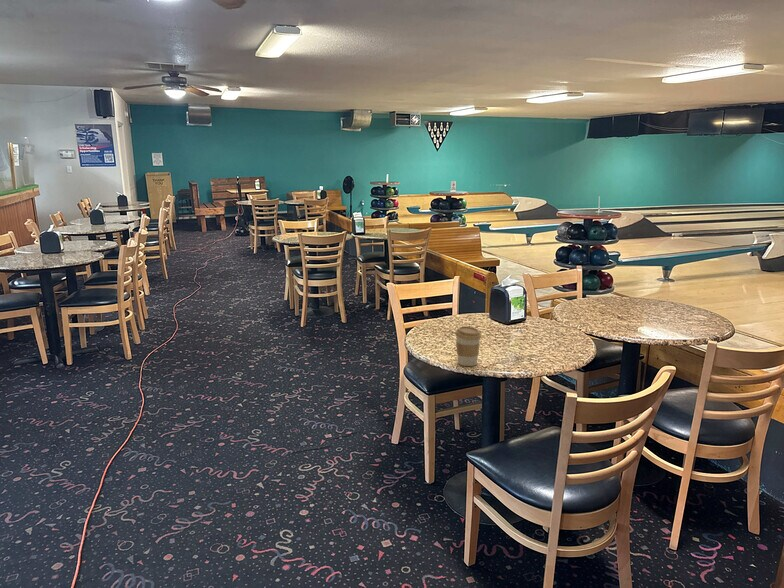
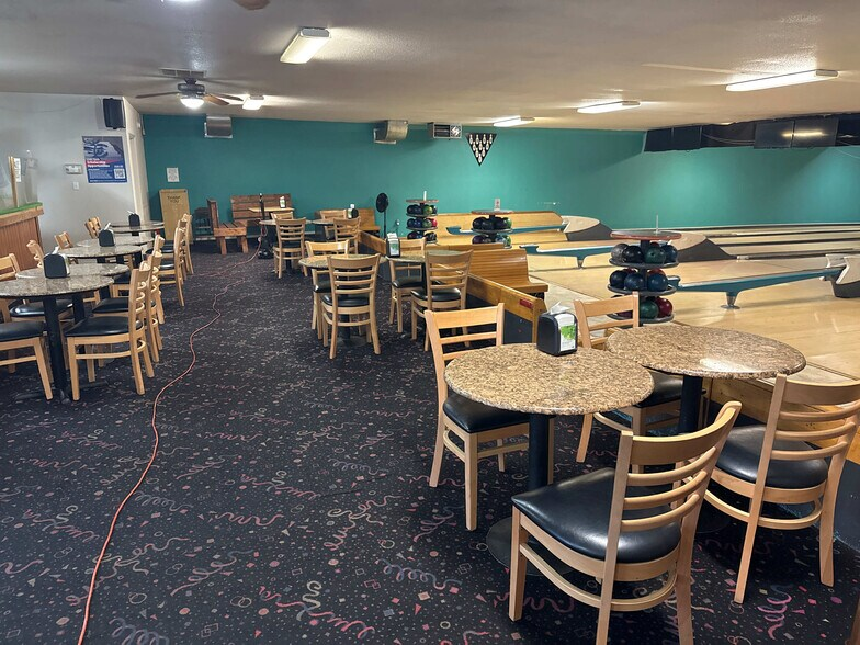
- coffee cup [454,325,482,367]
